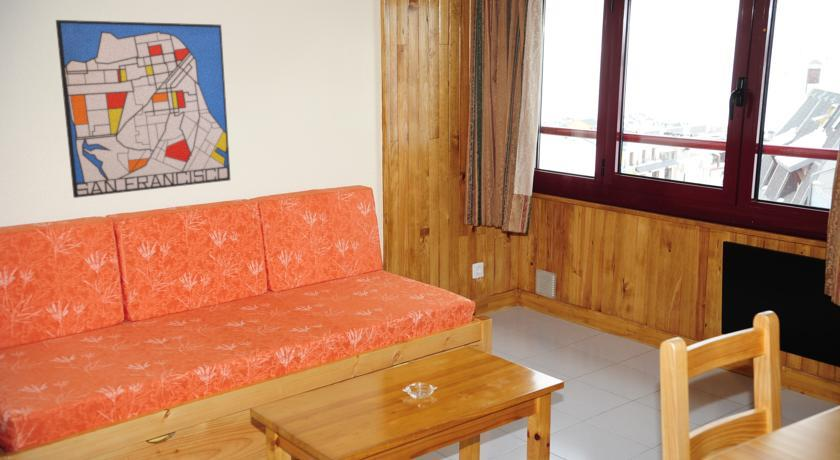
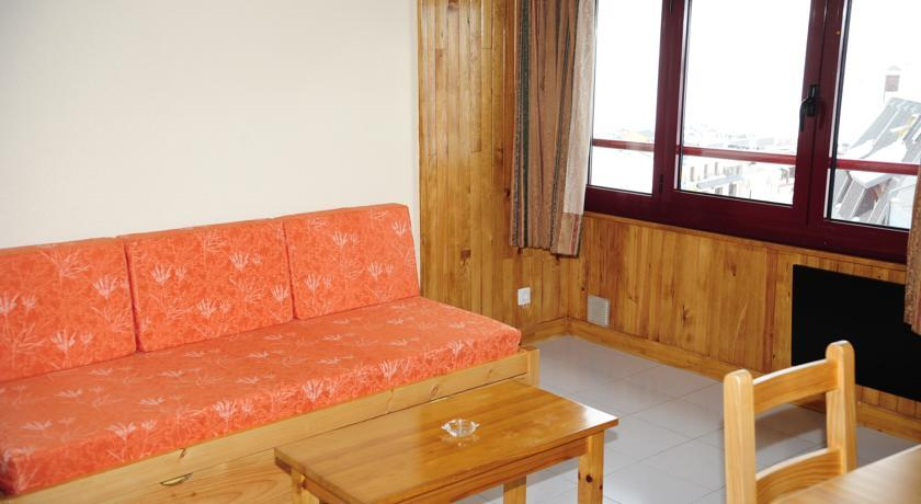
- wall art [55,19,231,199]
